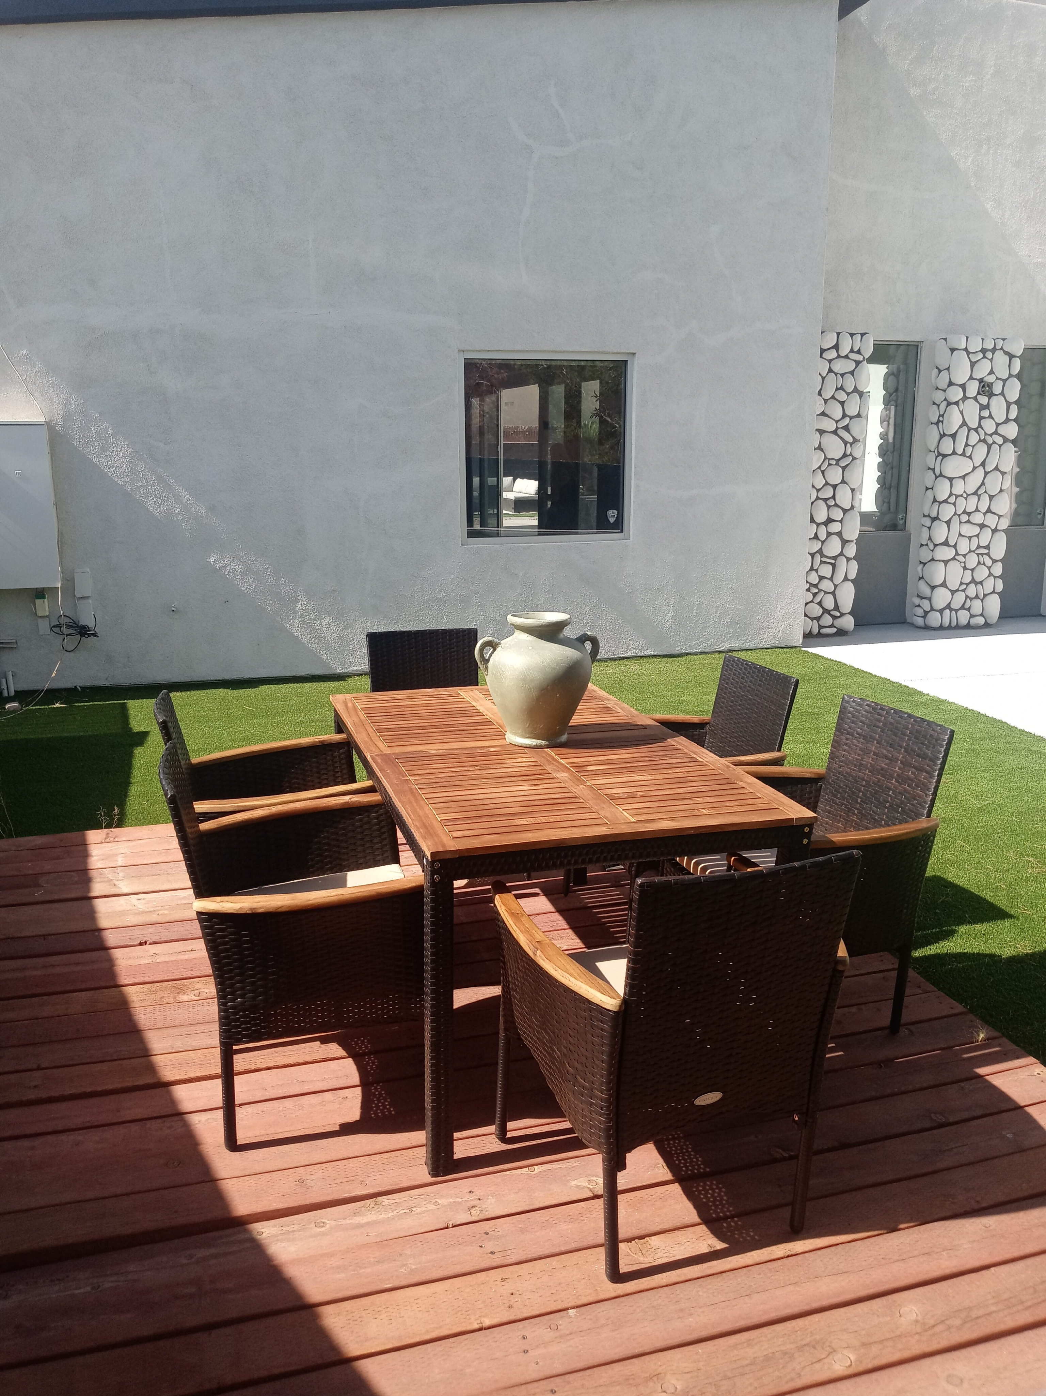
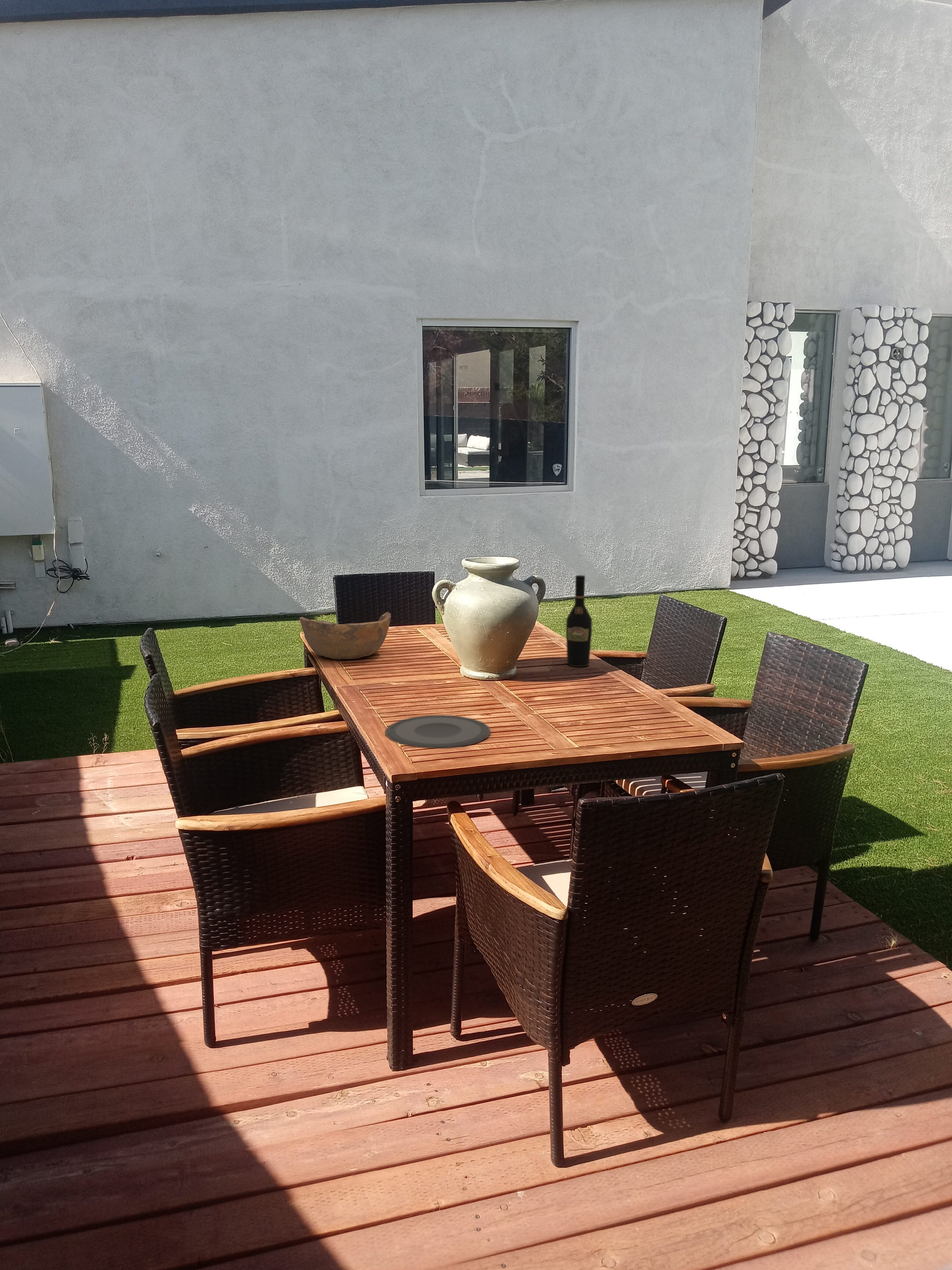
+ wine bottle [566,575,592,667]
+ bowl [299,612,391,660]
+ plate [386,715,491,749]
